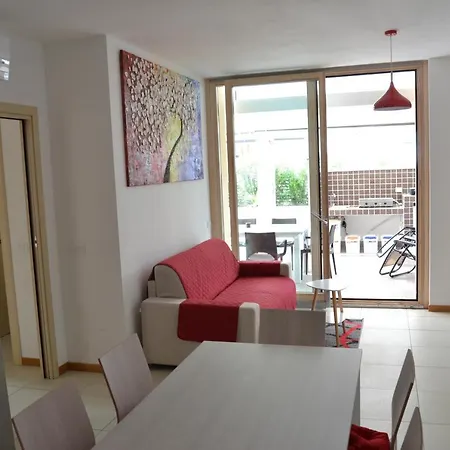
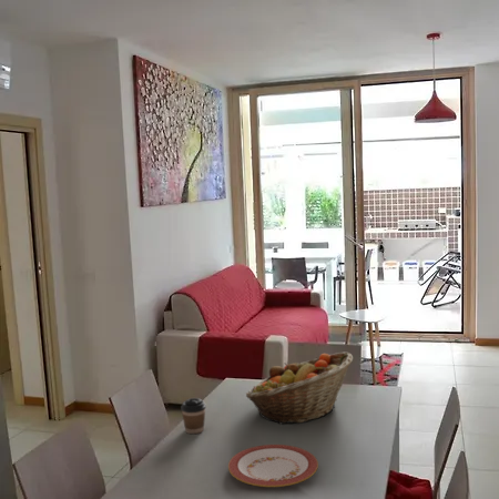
+ fruit basket [245,352,354,425]
+ coffee cup [180,397,207,435]
+ plate [227,444,319,488]
